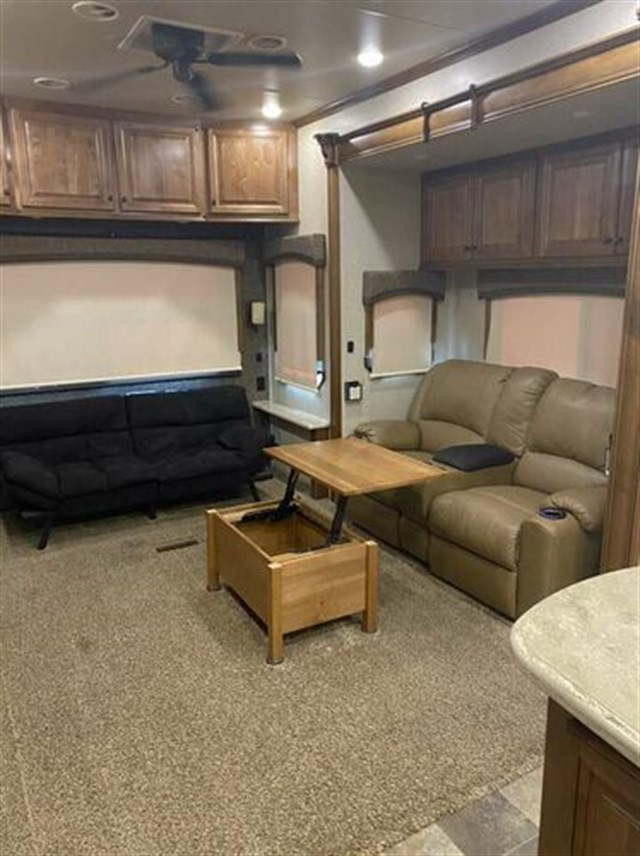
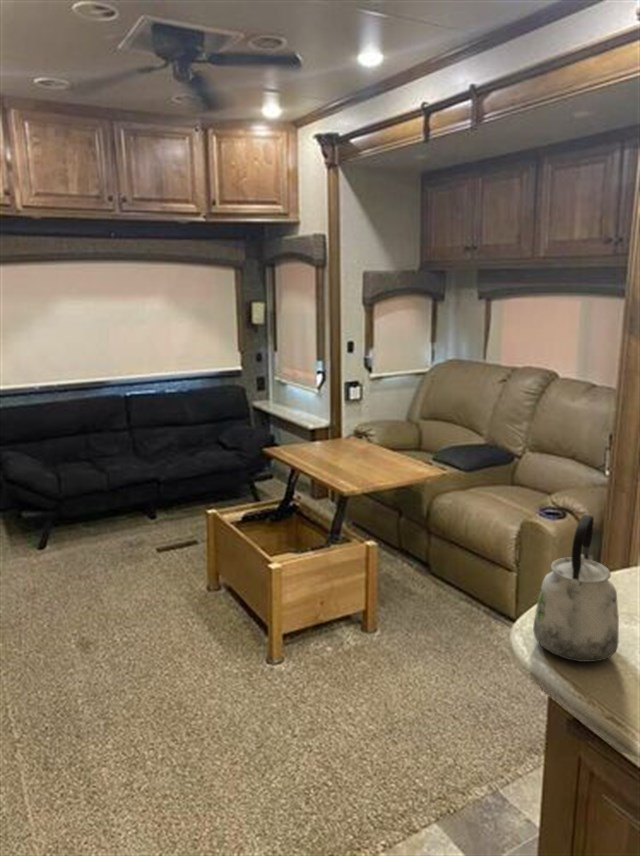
+ kettle [532,513,620,663]
